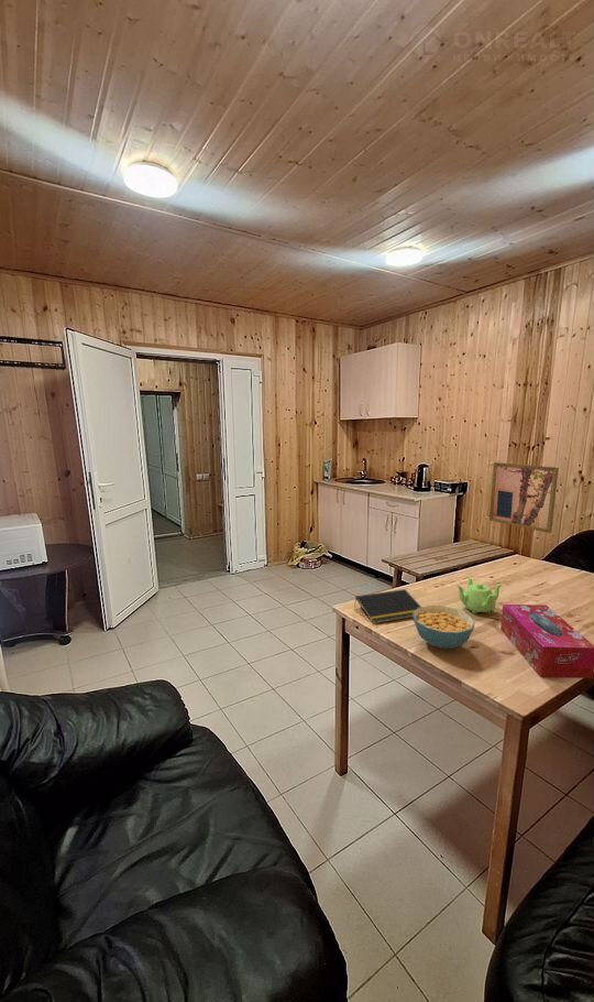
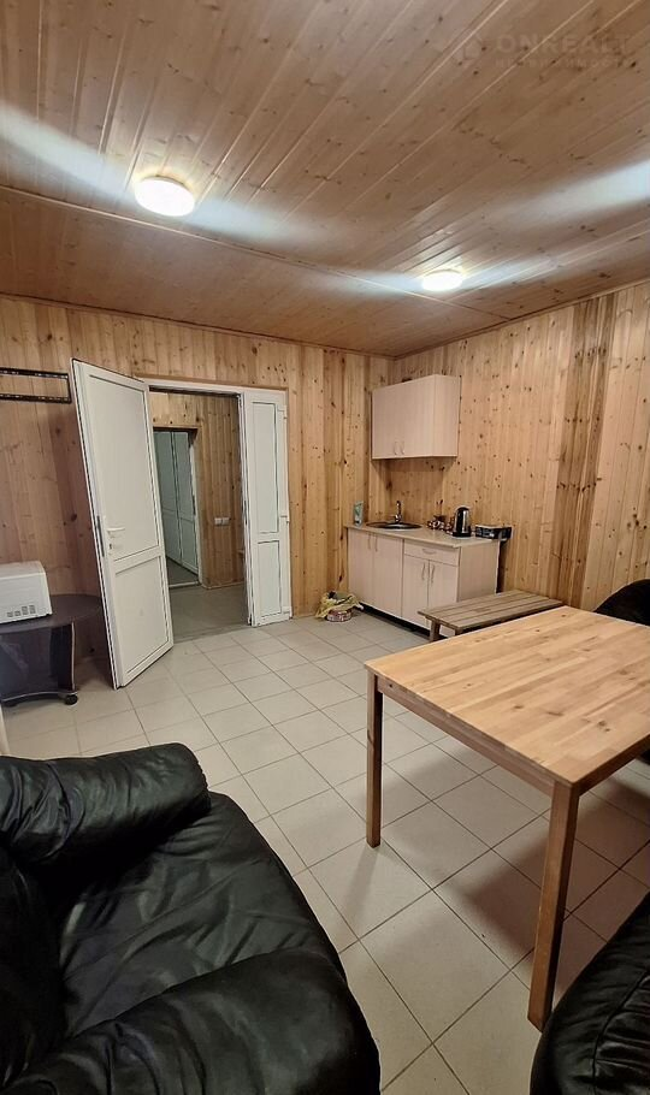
- tissue box [499,603,594,679]
- notepad [353,588,422,625]
- teapot [455,575,504,614]
- cereal bowl [413,605,476,650]
- wall art [488,461,560,534]
